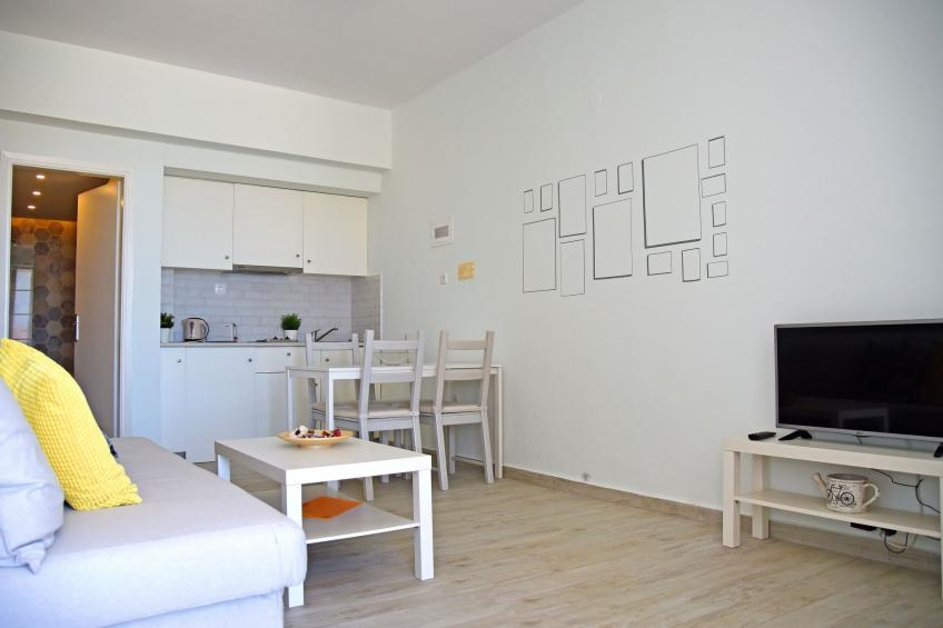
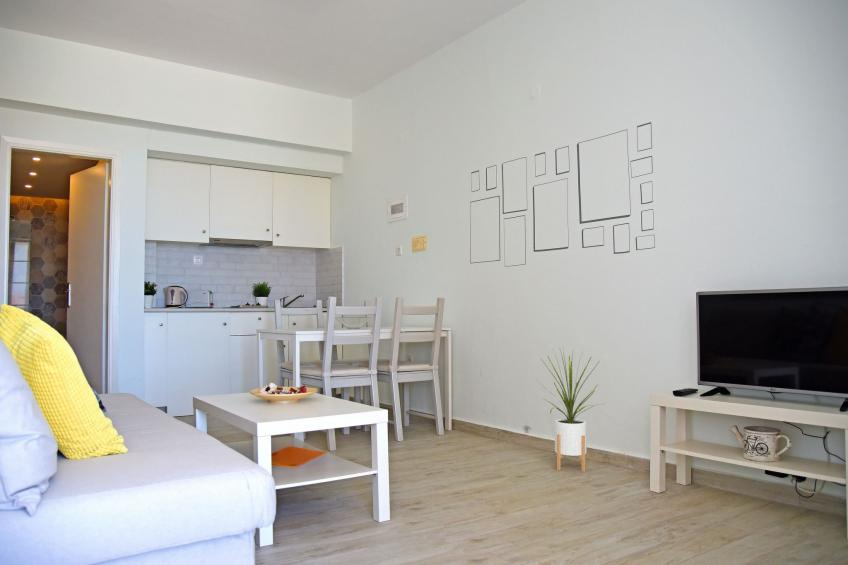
+ house plant [536,345,606,473]
